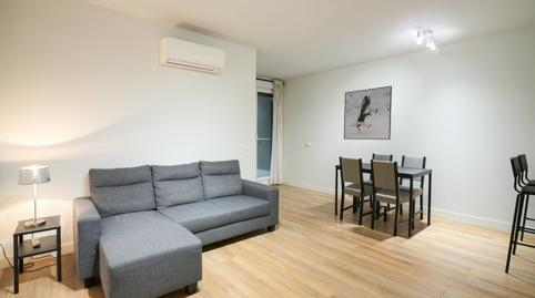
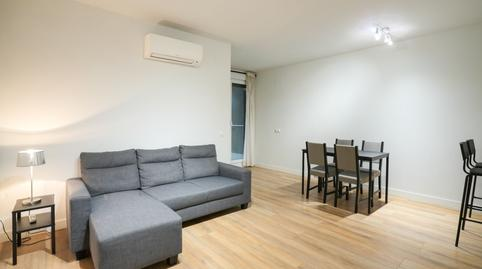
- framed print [343,85,393,141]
